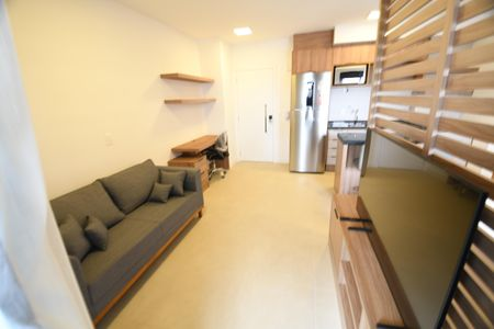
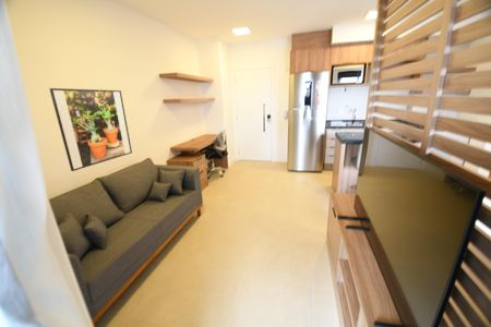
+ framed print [48,87,133,172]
